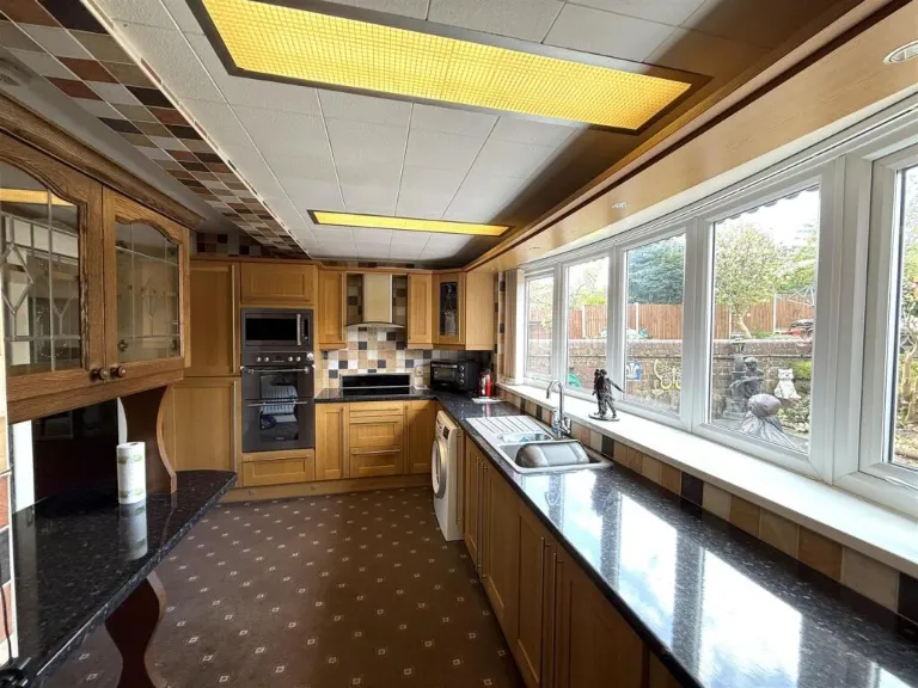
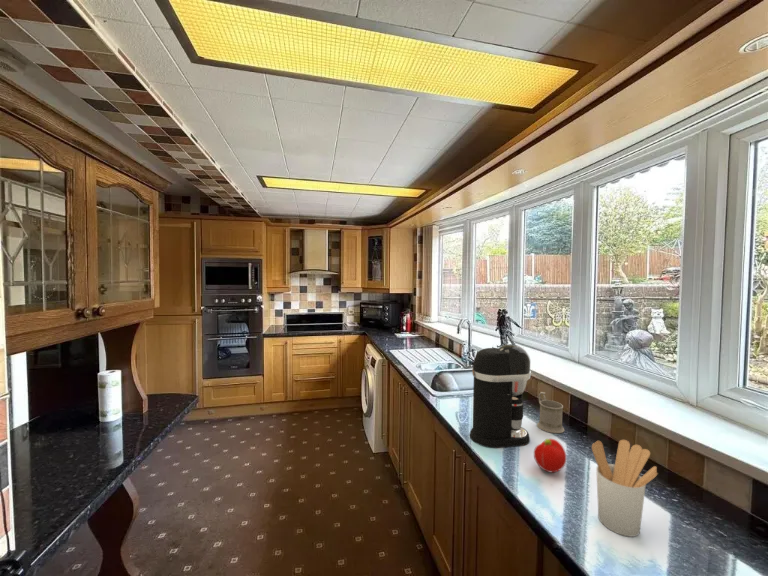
+ utensil holder [591,439,659,538]
+ mug [536,391,565,434]
+ coffee maker [469,343,532,449]
+ fruit [533,438,567,473]
